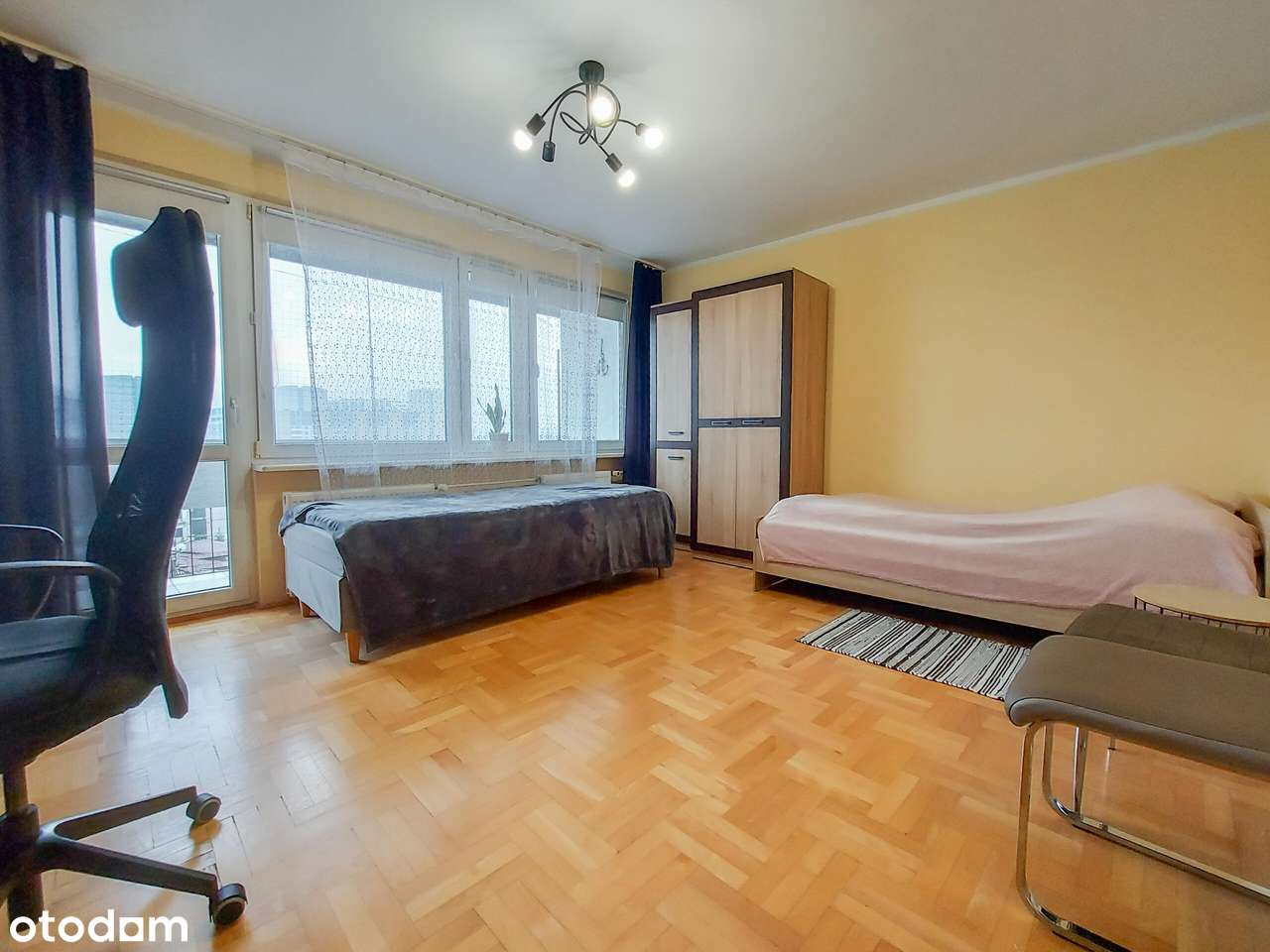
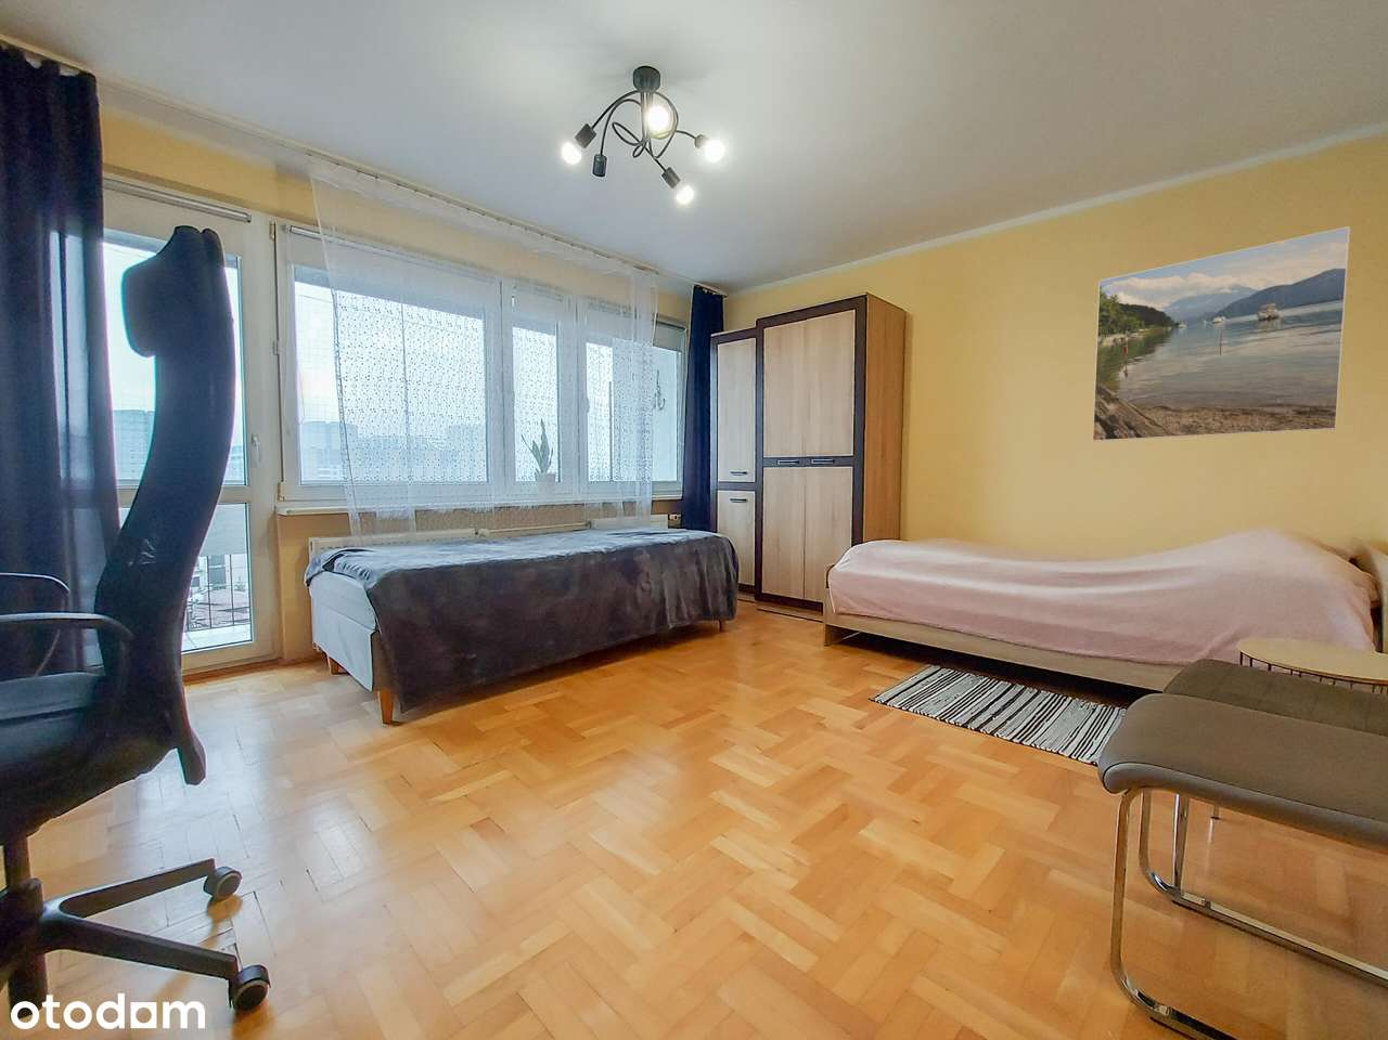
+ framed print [1091,225,1351,442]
